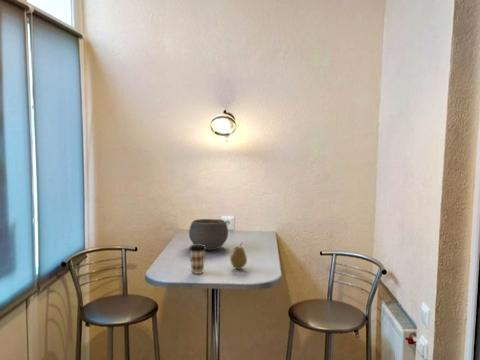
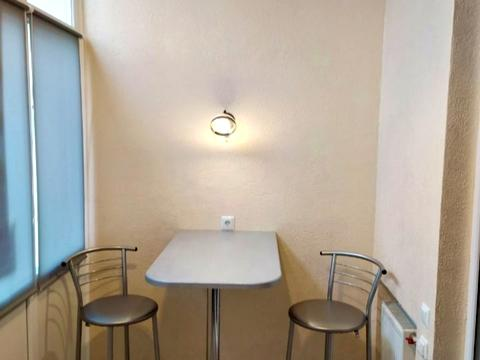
- fruit [229,241,248,270]
- coffee cup [188,244,207,275]
- bowl [188,218,229,251]
